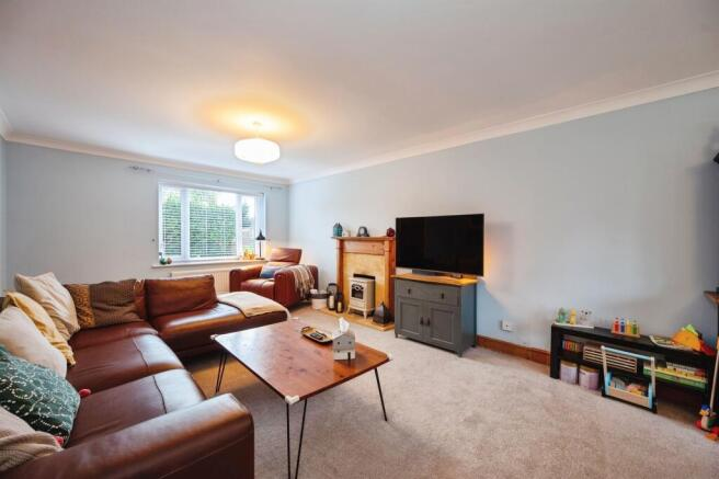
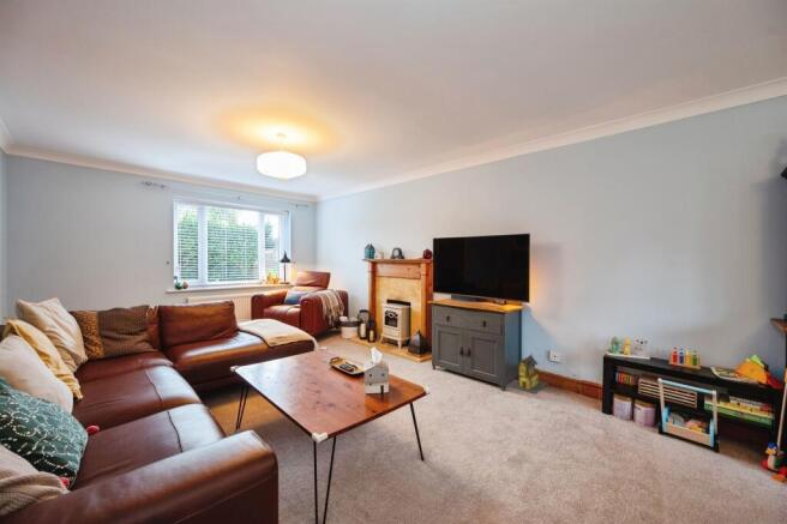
+ toy house [507,353,549,396]
